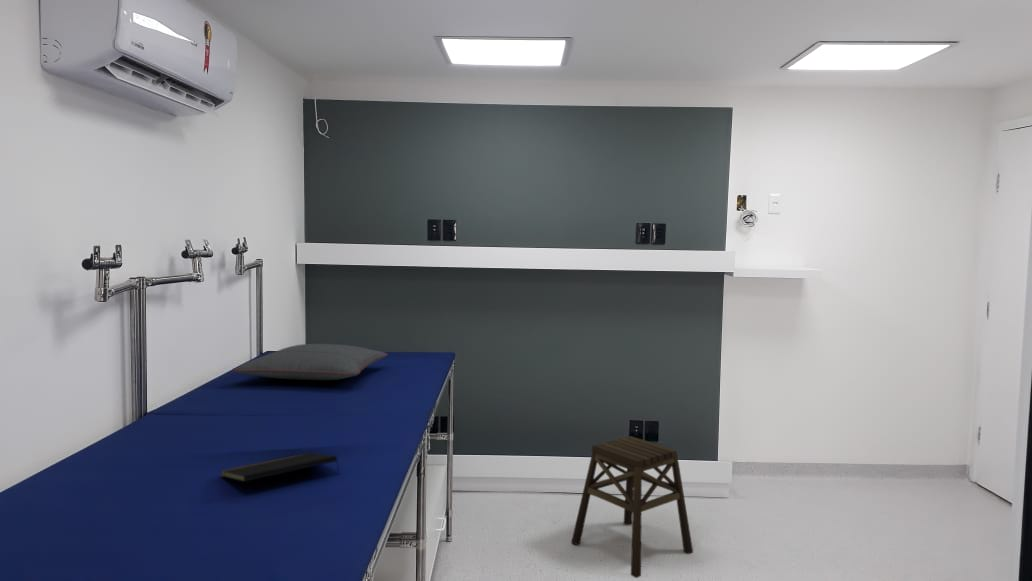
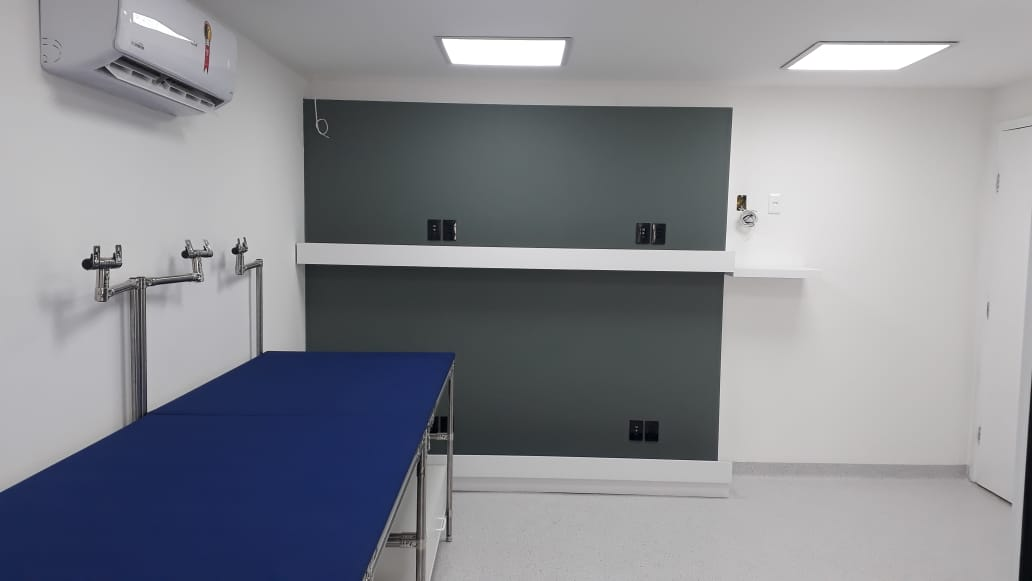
- notepad [220,451,340,483]
- stool [570,435,694,579]
- pillow [232,343,388,381]
